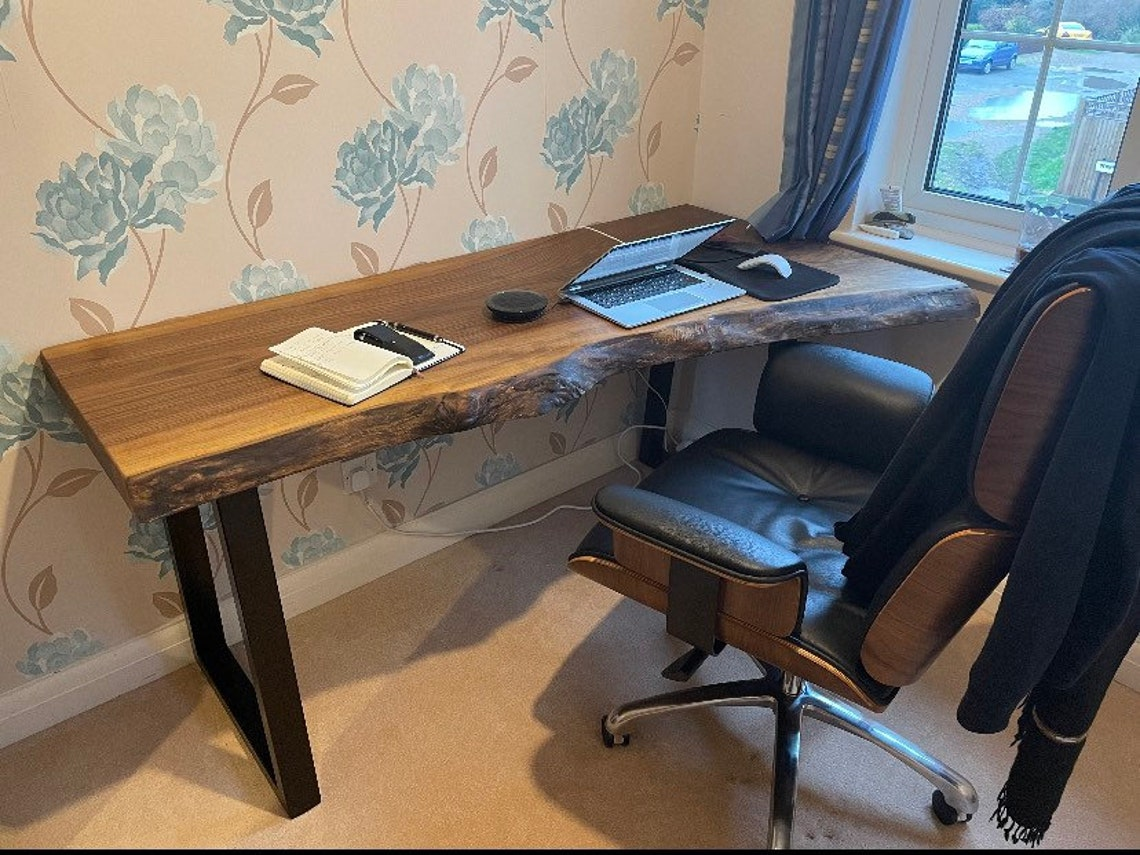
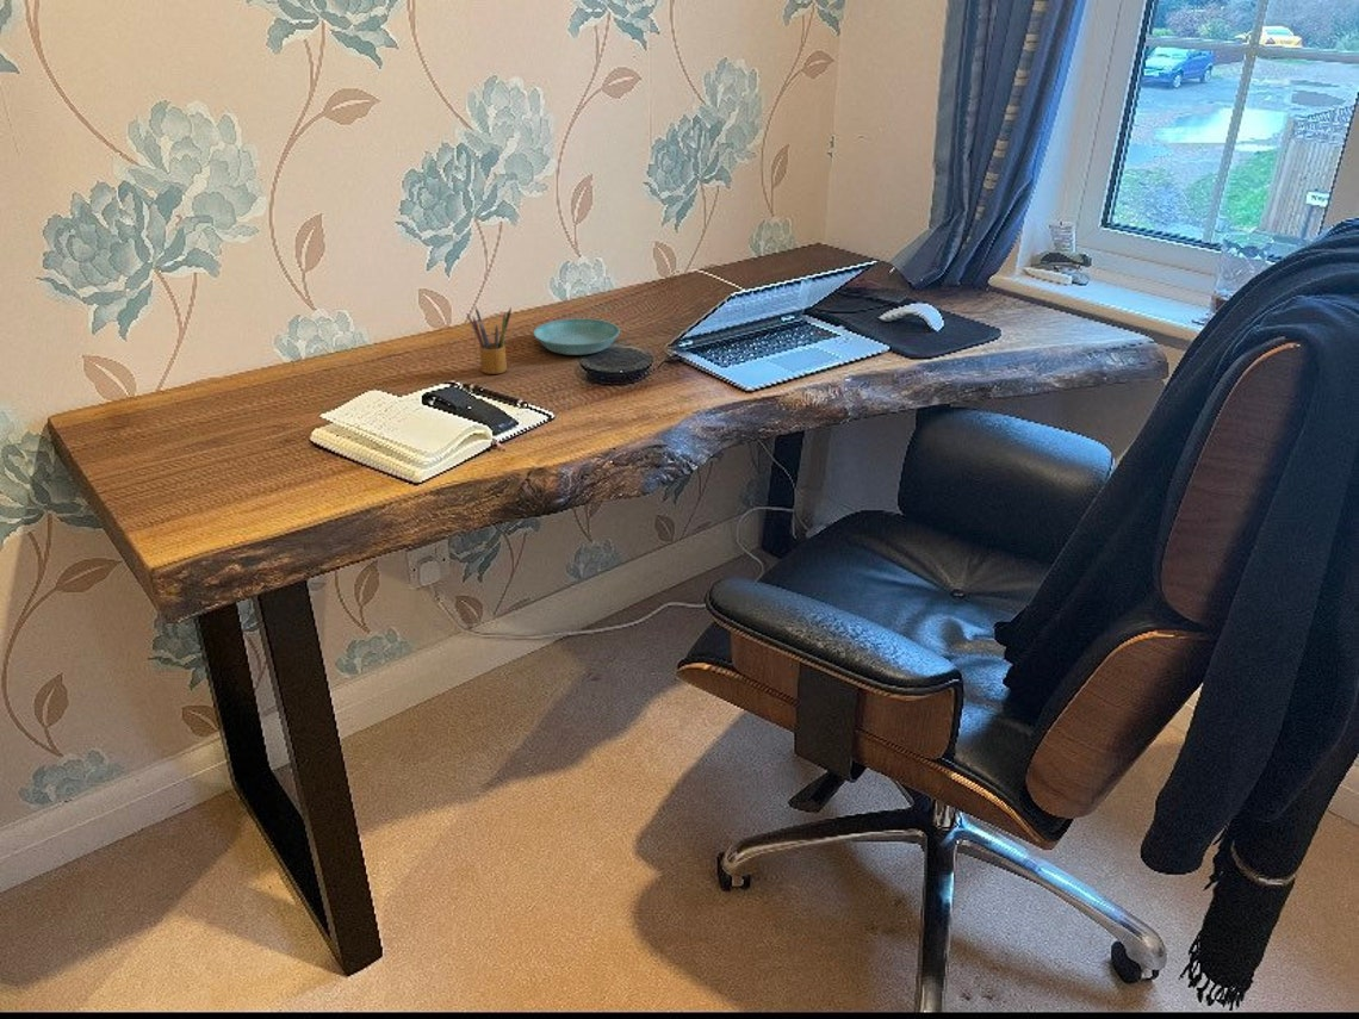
+ pencil box [465,306,513,375]
+ saucer [533,317,621,356]
